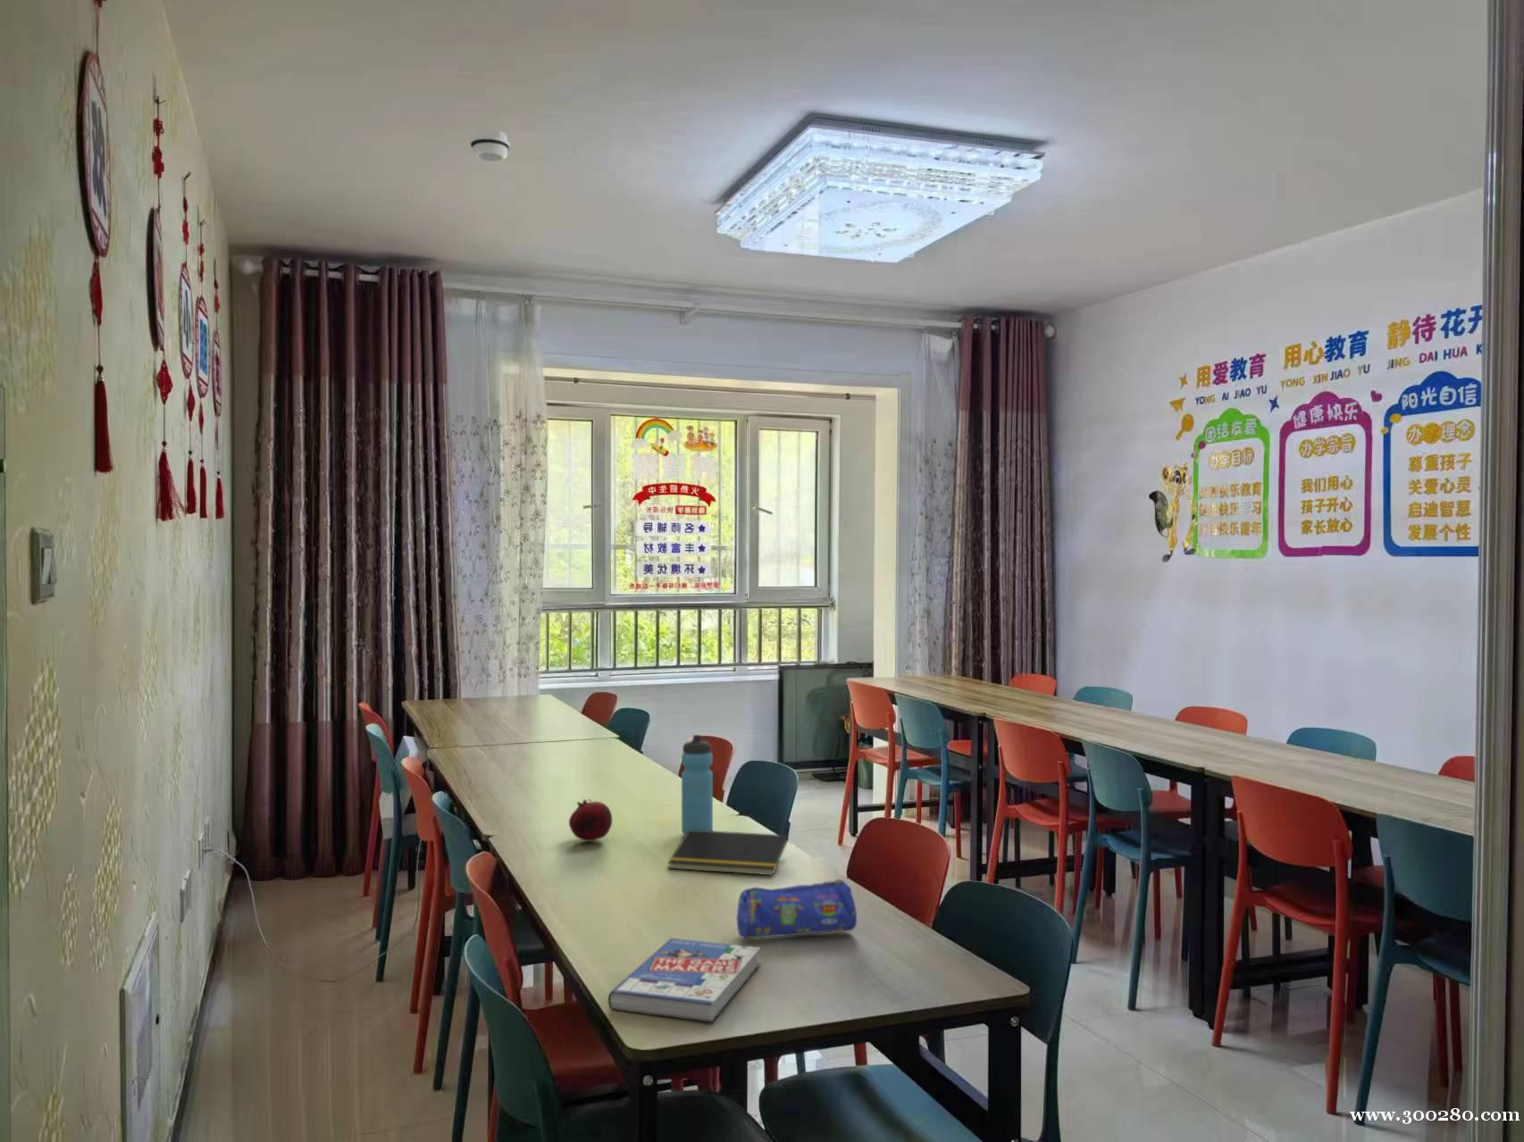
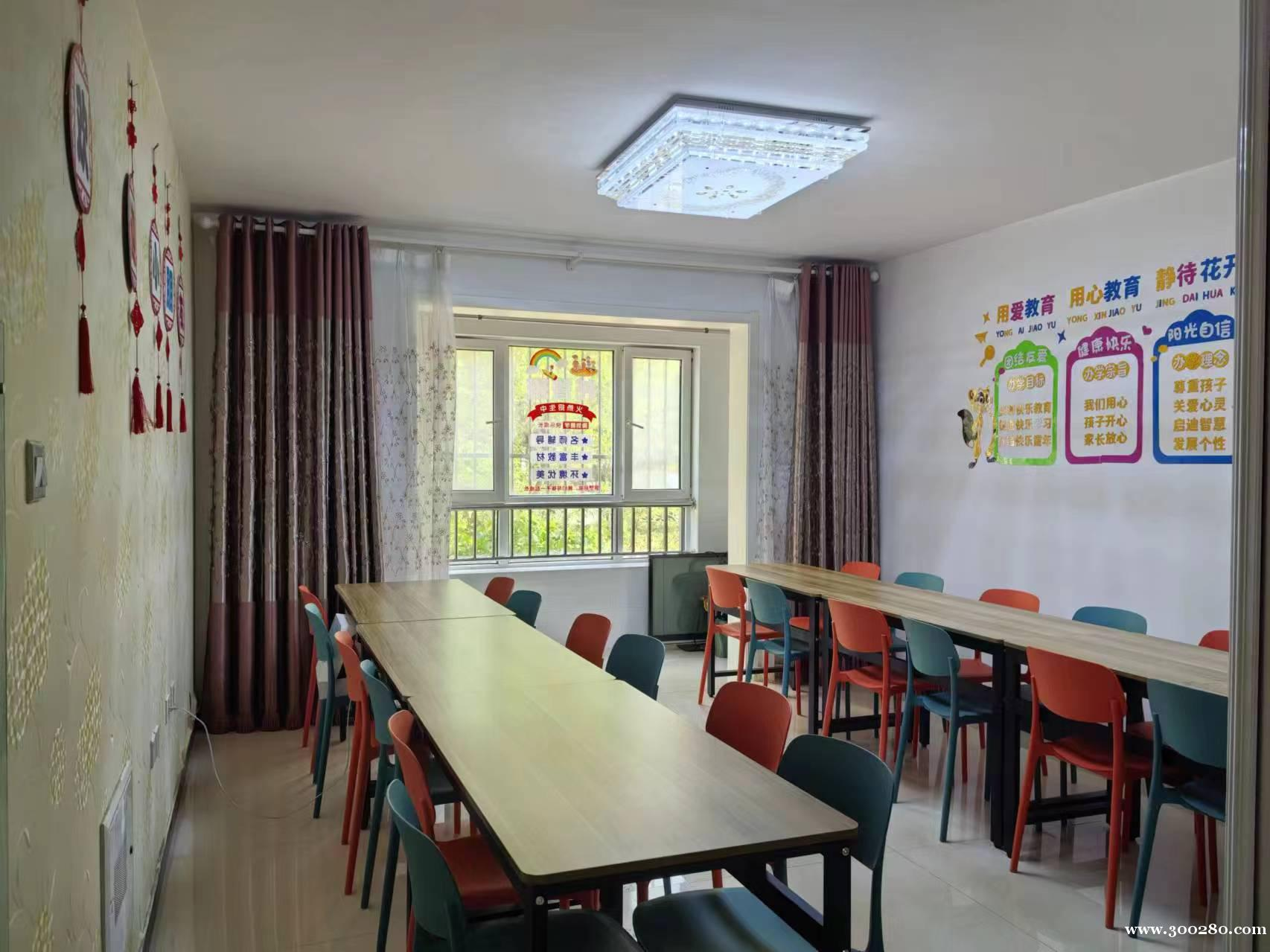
- water bottle [680,734,714,836]
- smoke detector [469,127,511,162]
- fruit [568,798,613,842]
- pencil case [736,878,858,939]
- book [607,938,761,1023]
- notepad [667,829,788,876]
